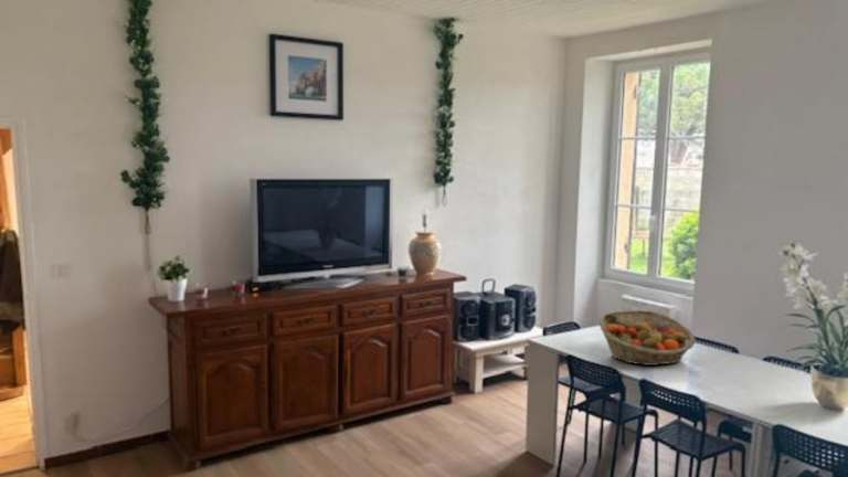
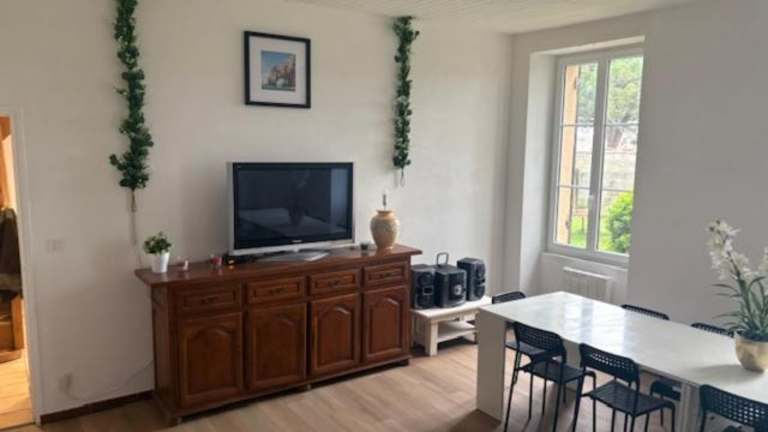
- fruit basket [597,309,697,367]
